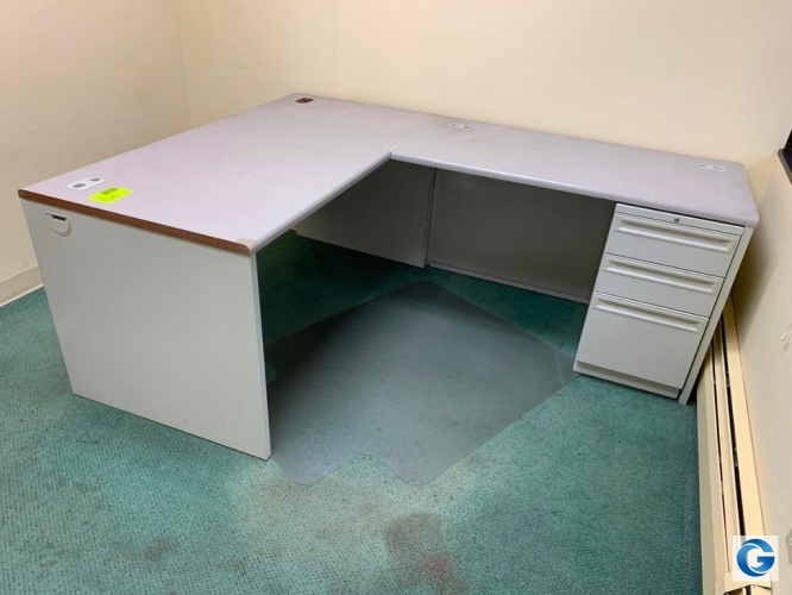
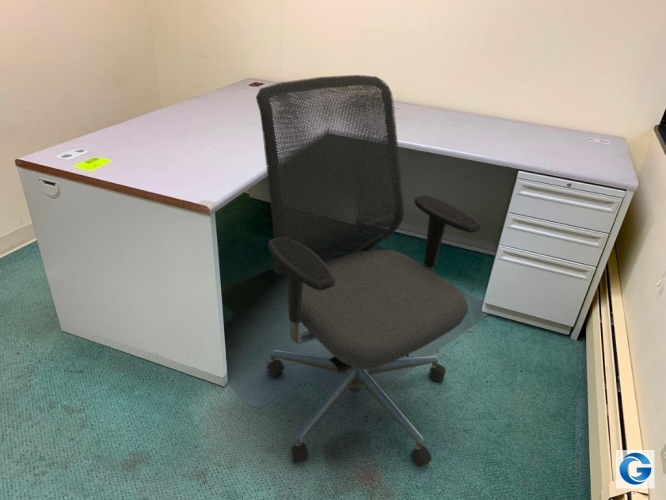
+ office chair [255,74,482,468]
